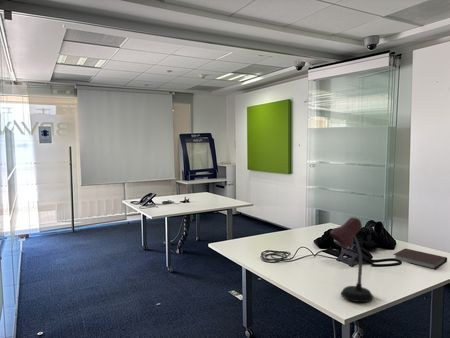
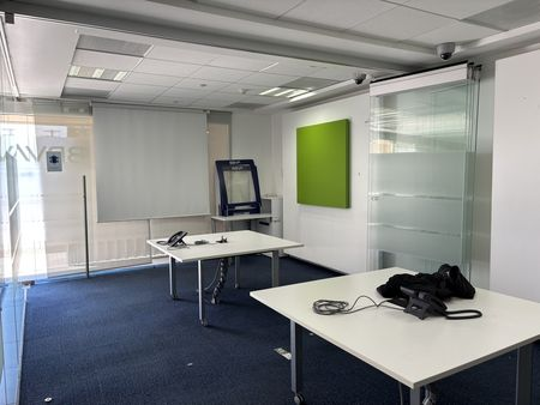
- notebook [392,248,448,271]
- desk lamp [329,216,374,303]
